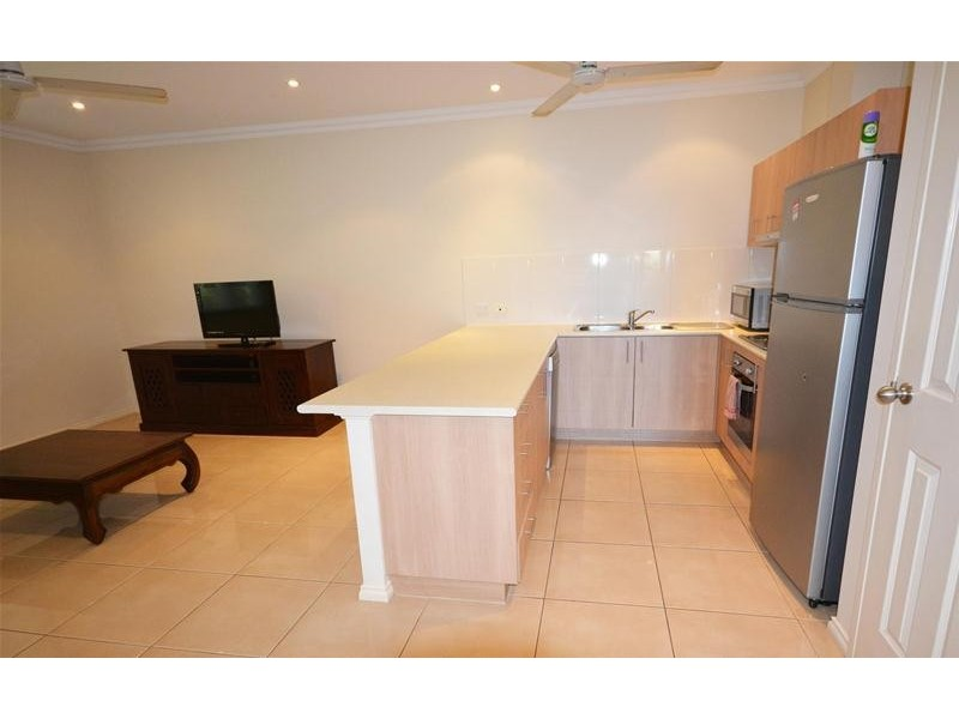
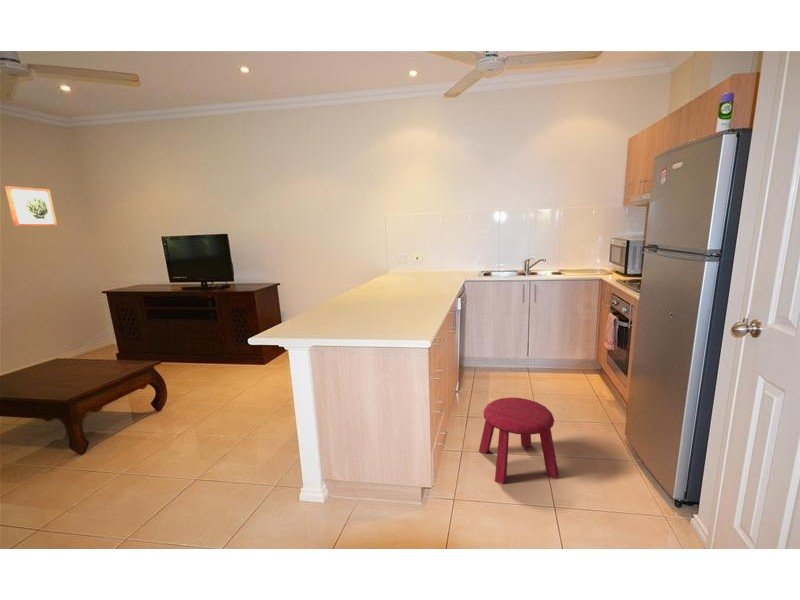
+ stool [478,397,560,485]
+ wall art [4,185,58,227]
